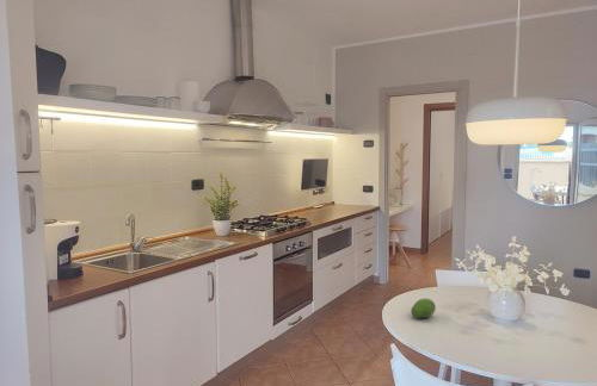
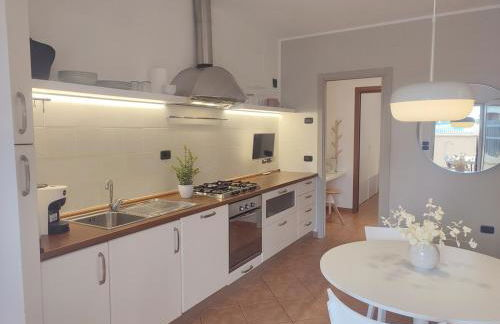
- fruit [410,297,437,319]
